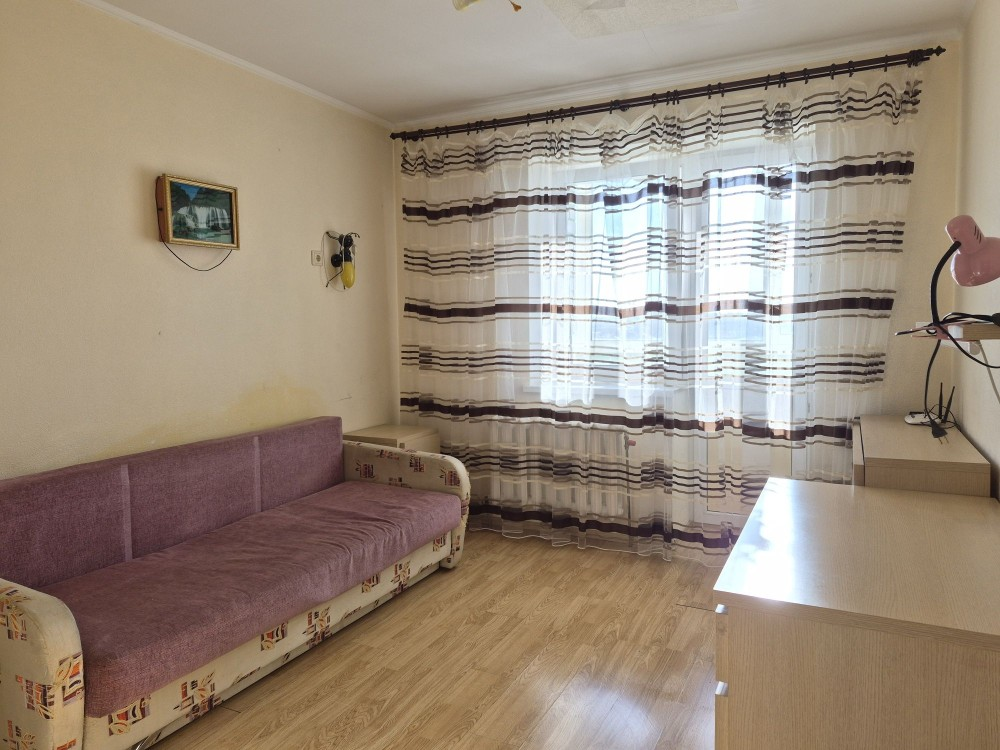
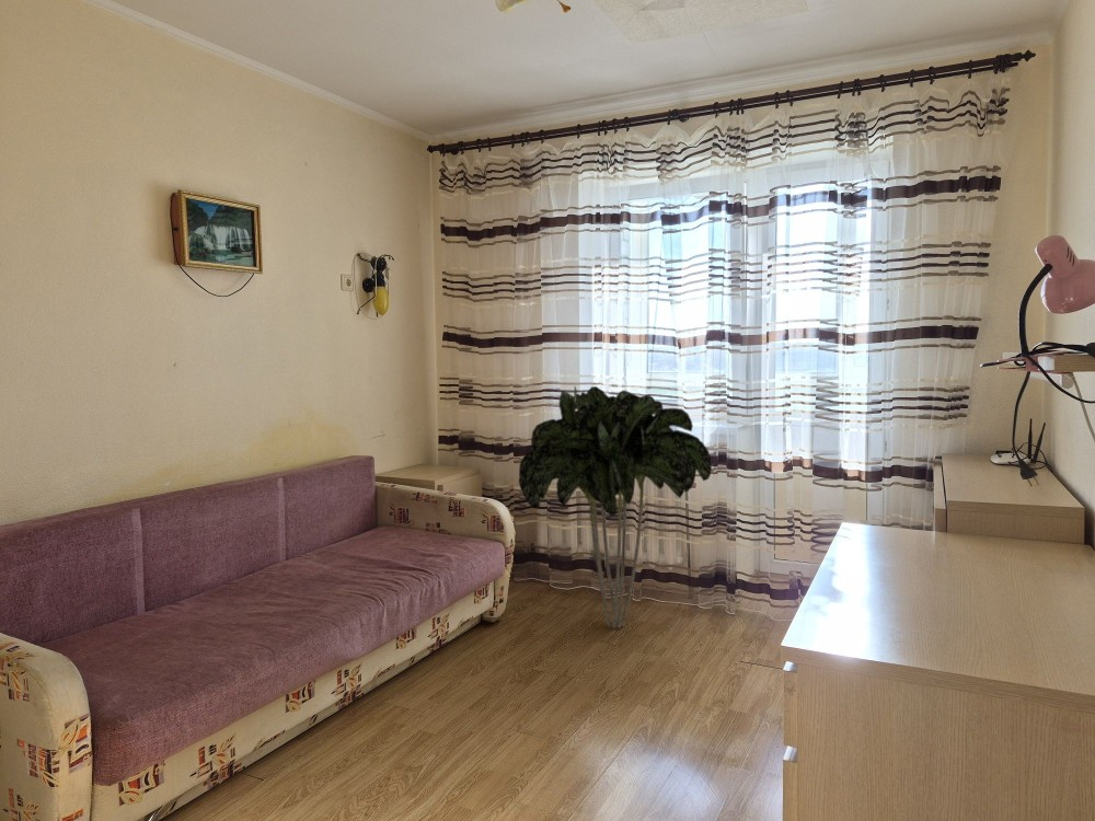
+ indoor plant [518,385,713,631]
